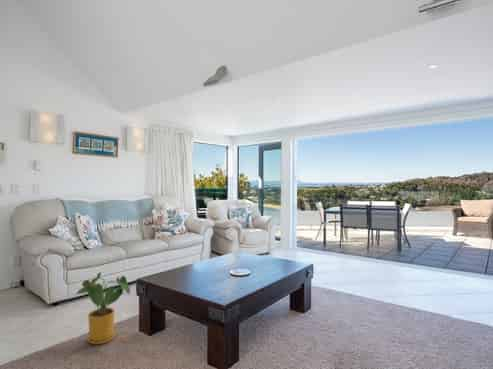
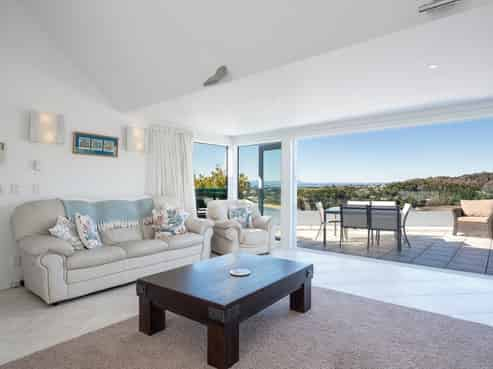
- house plant [73,271,131,345]
